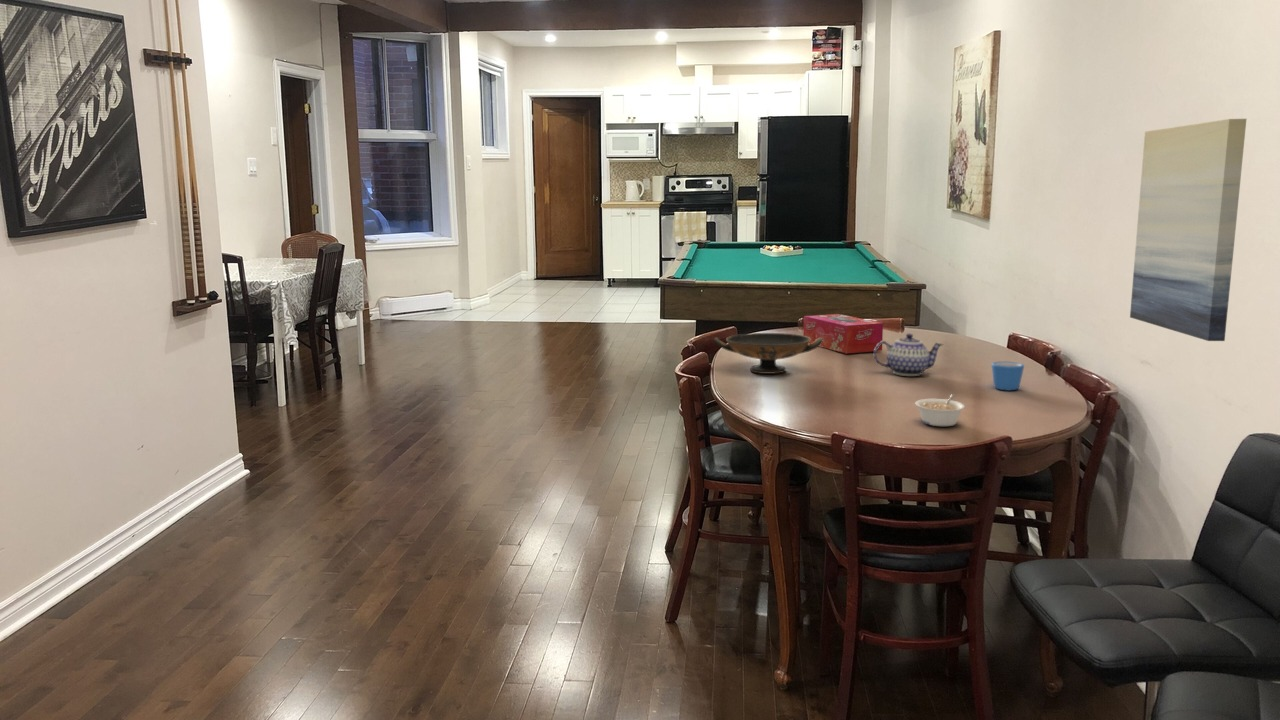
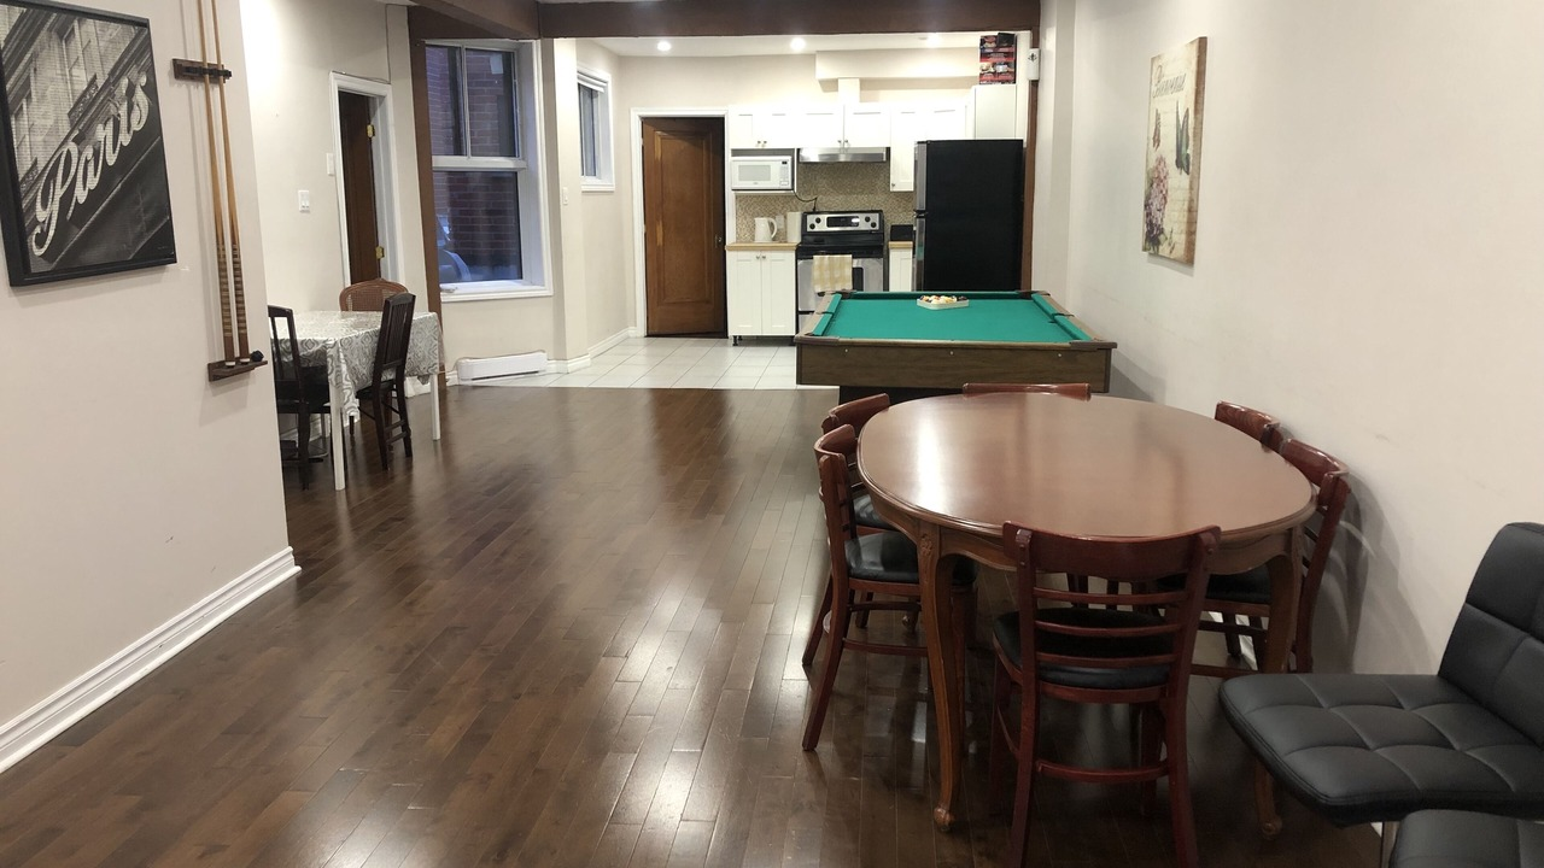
- tissue box [802,313,884,354]
- mug [991,361,1025,392]
- teapot [873,333,944,377]
- legume [914,393,966,427]
- decorative bowl [713,332,823,375]
- wall art [1129,118,1247,342]
